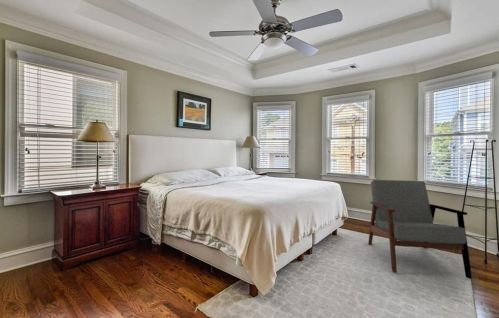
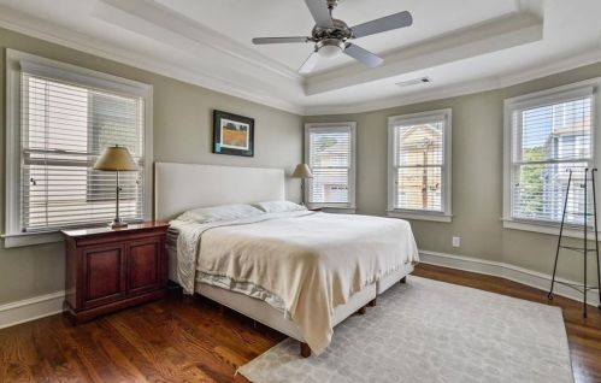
- armchair [367,179,473,280]
